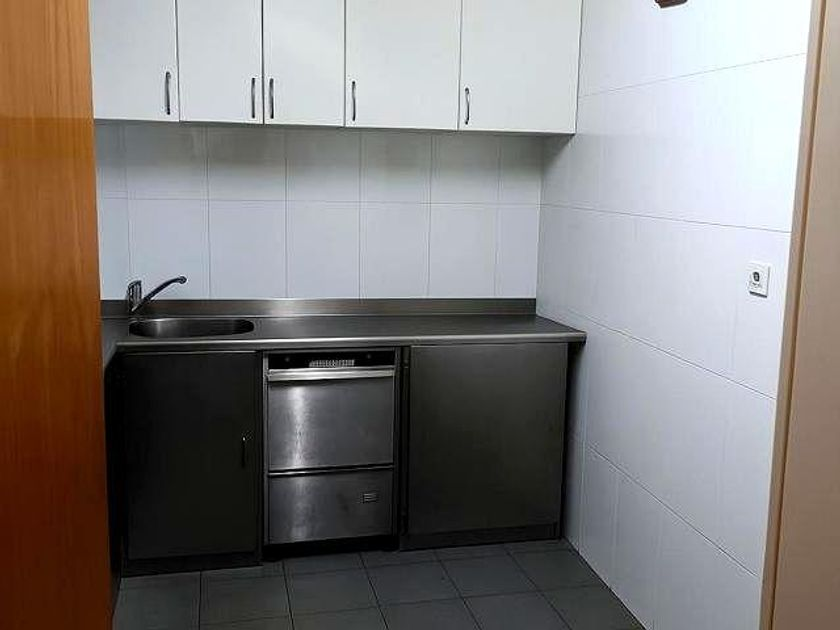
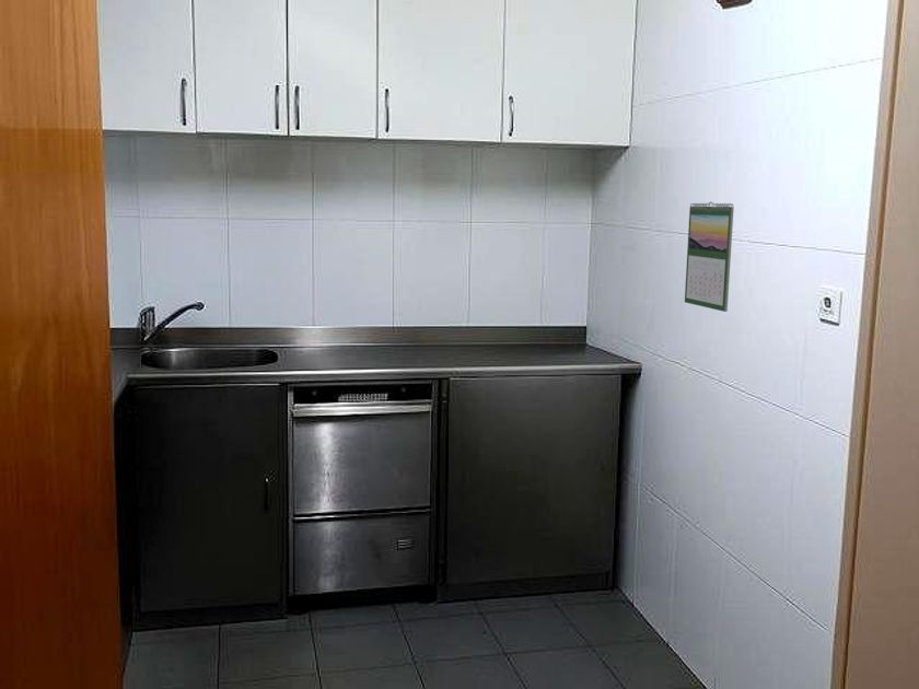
+ calendar [684,200,735,313]
